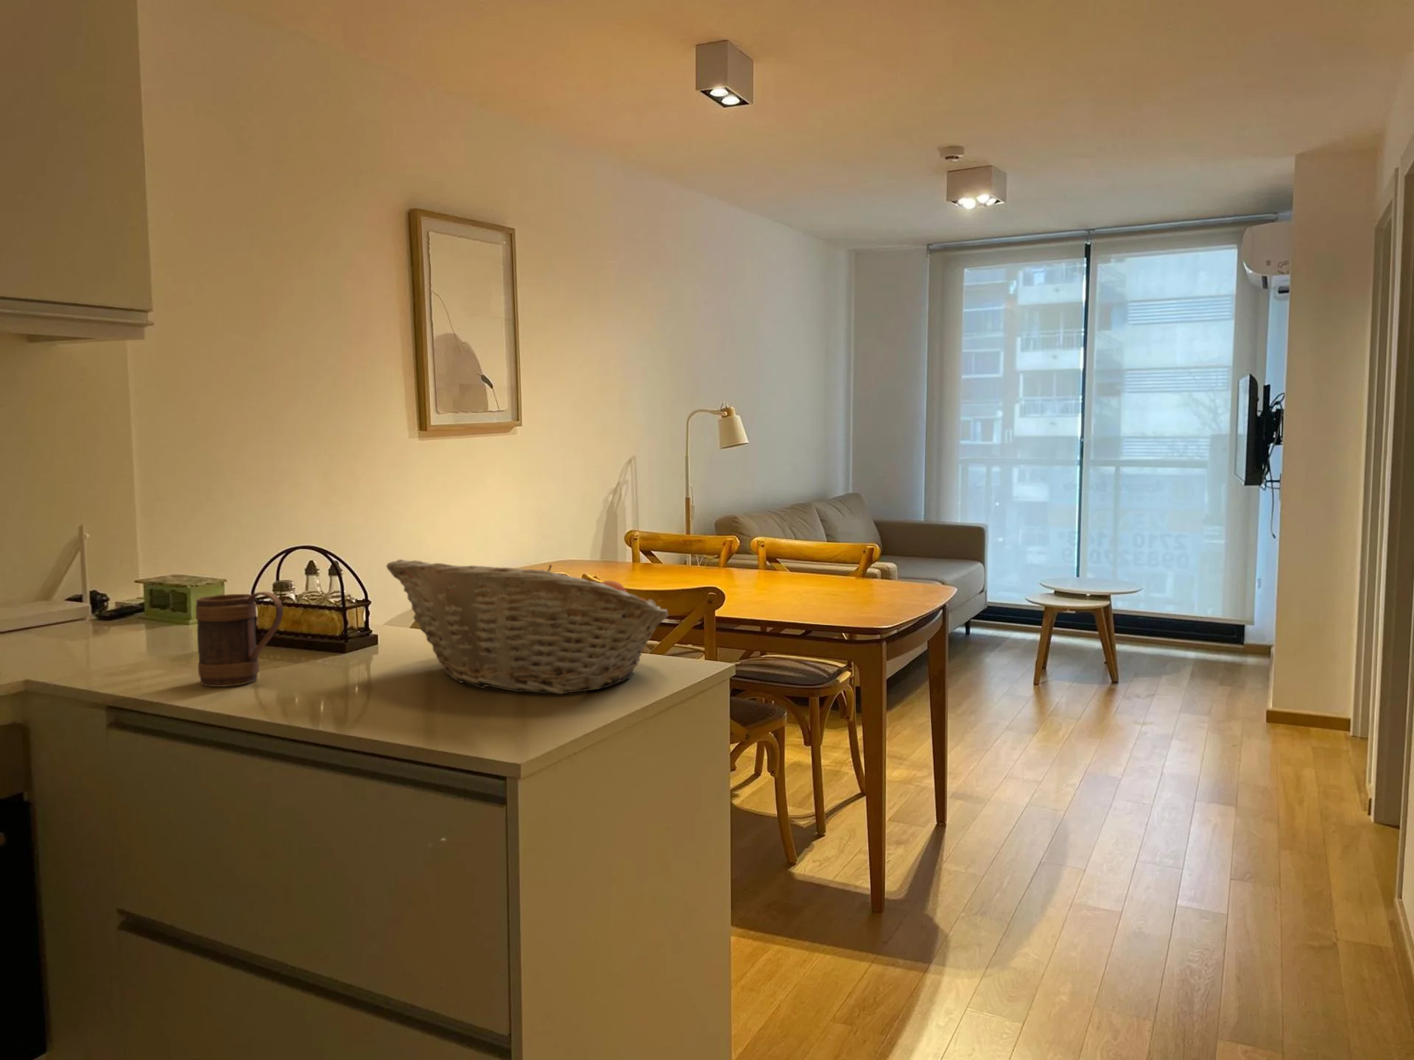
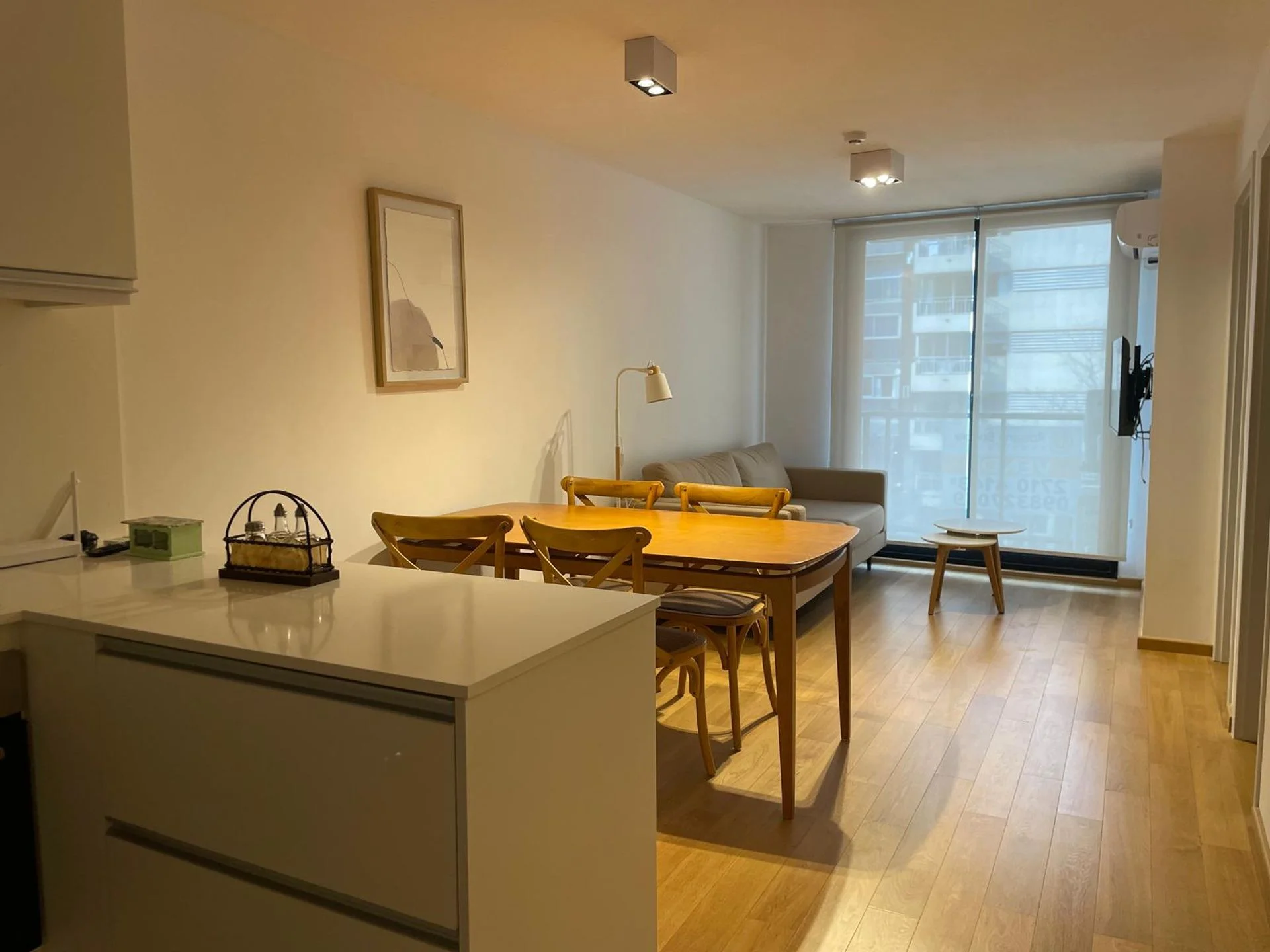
- mug [195,591,284,687]
- fruit basket [386,559,669,695]
